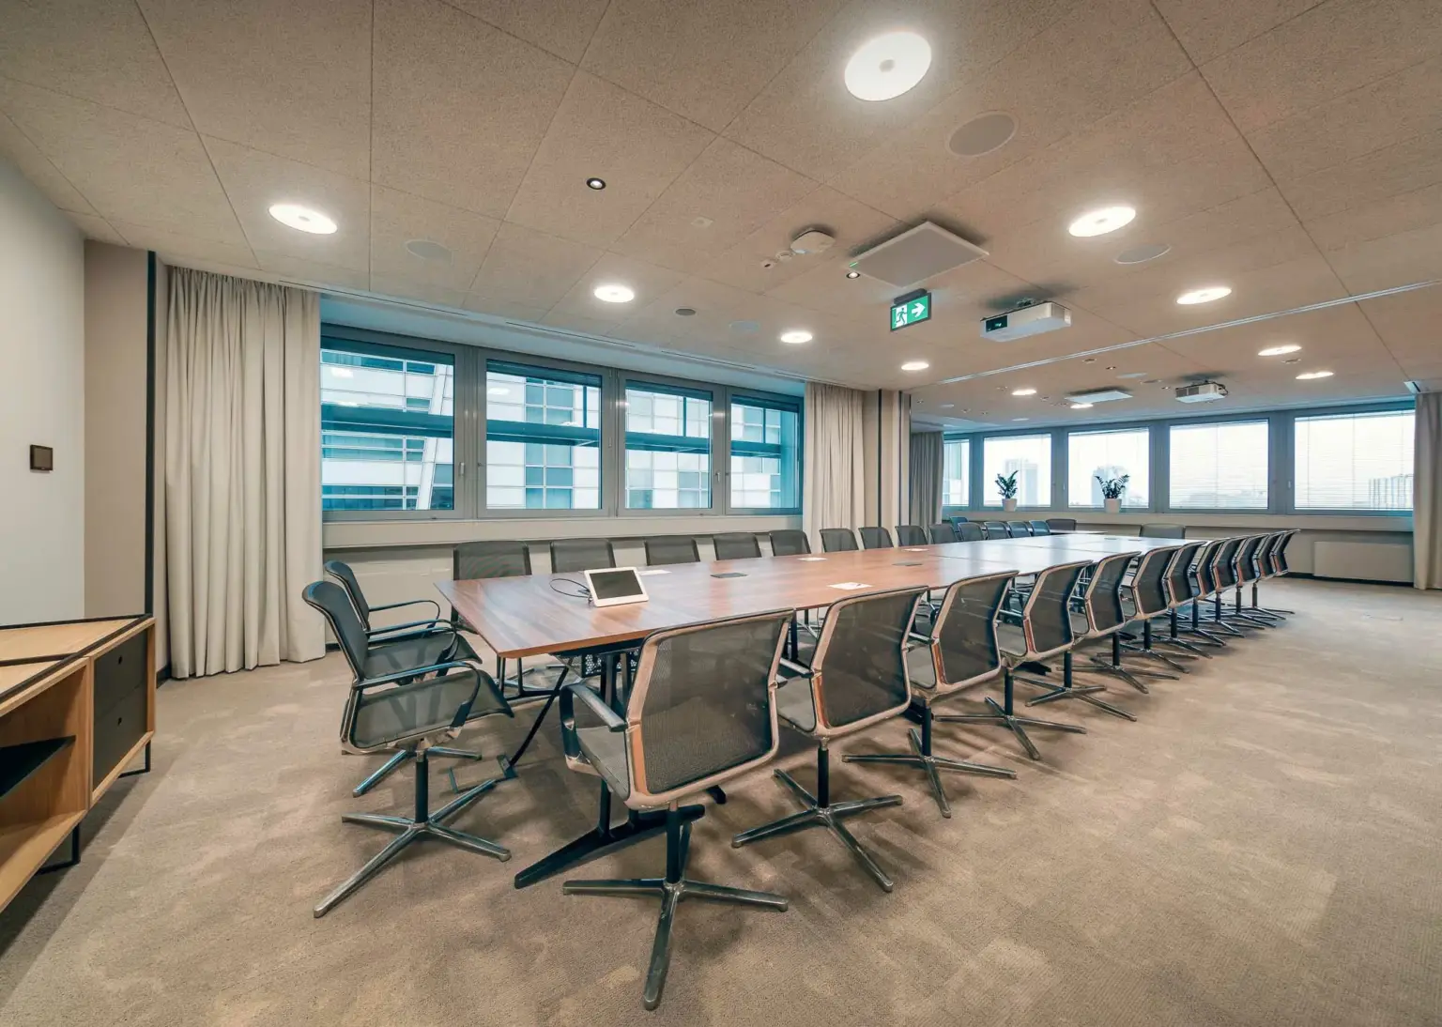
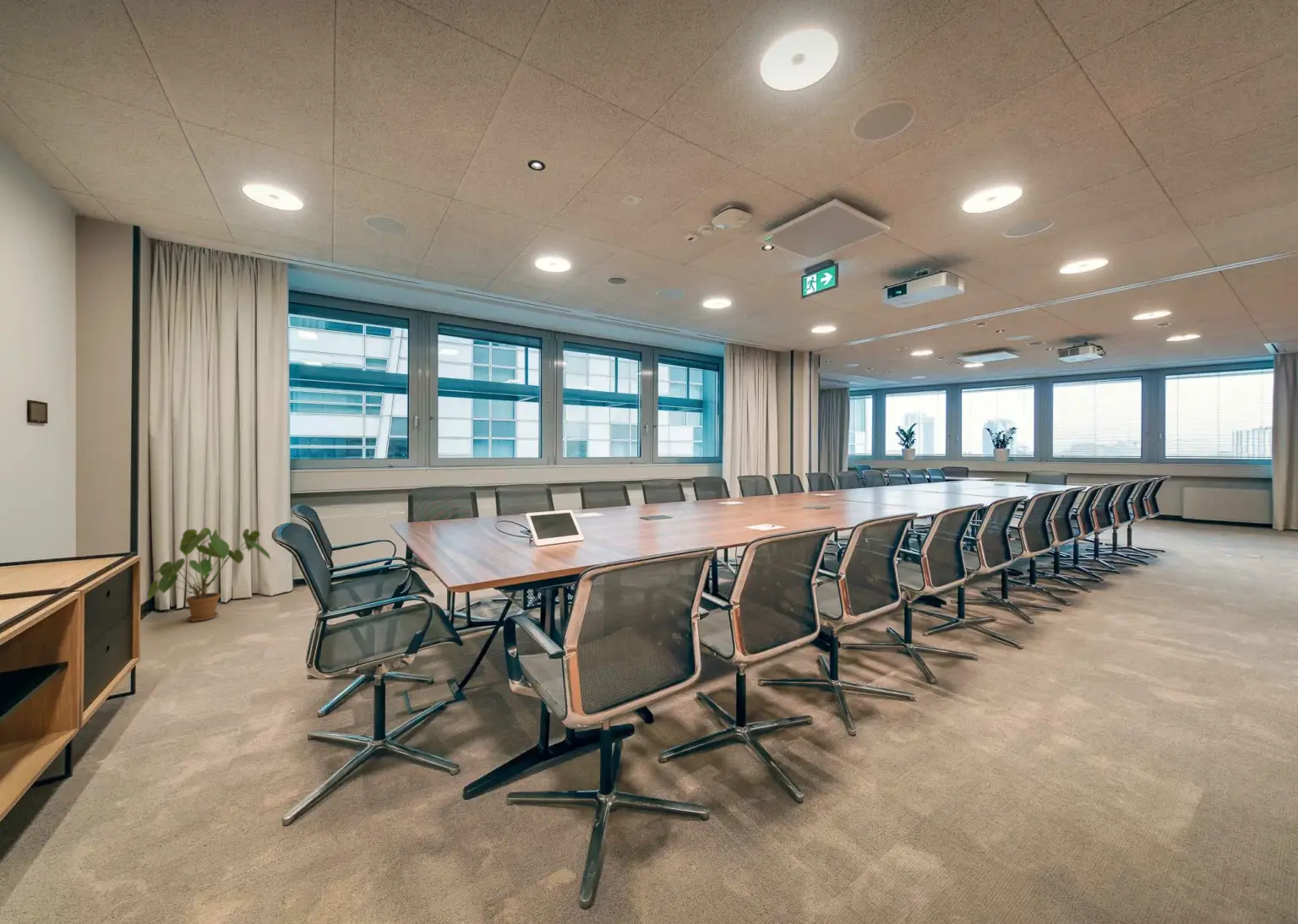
+ house plant [146,527,271,622]
